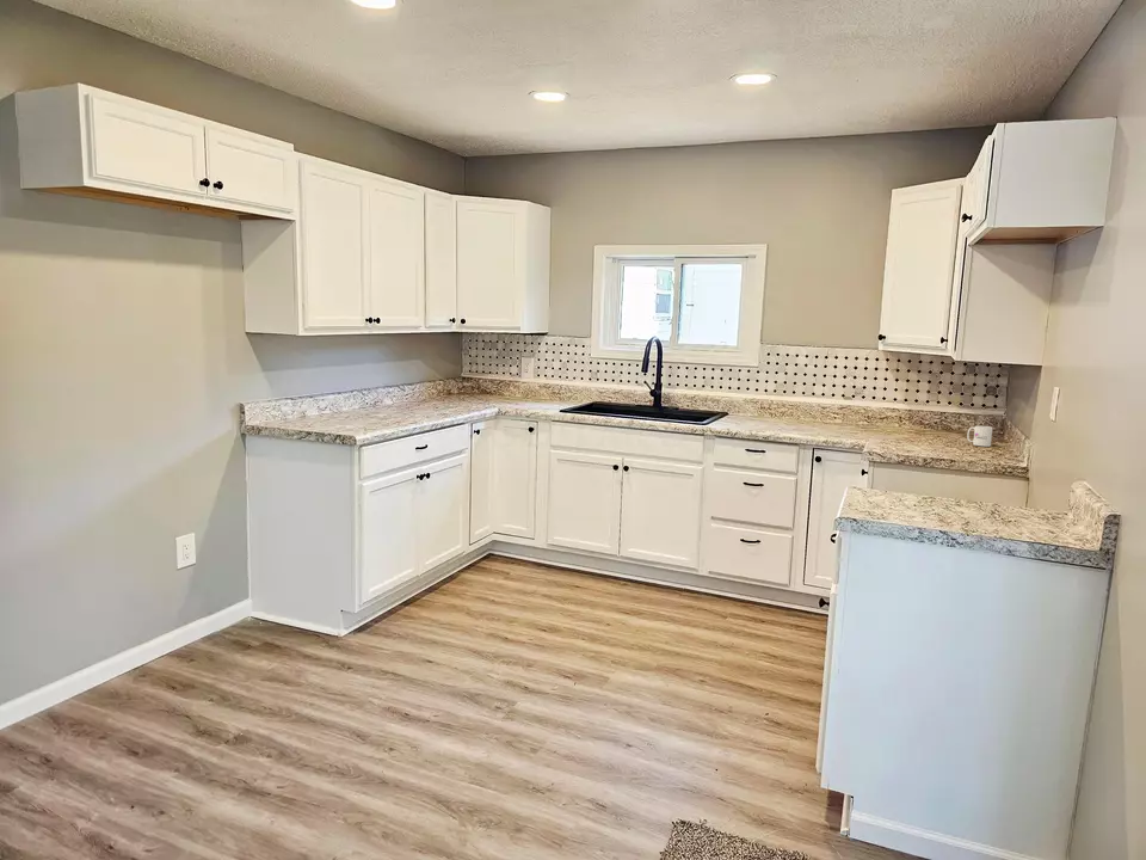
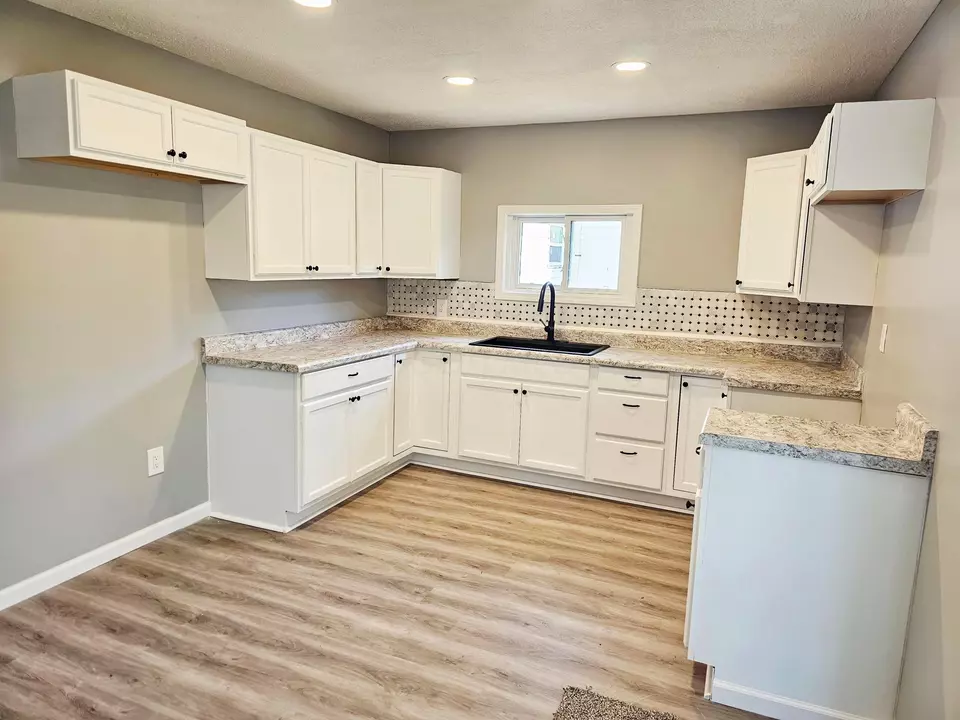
- mug [966,425,993,448]
